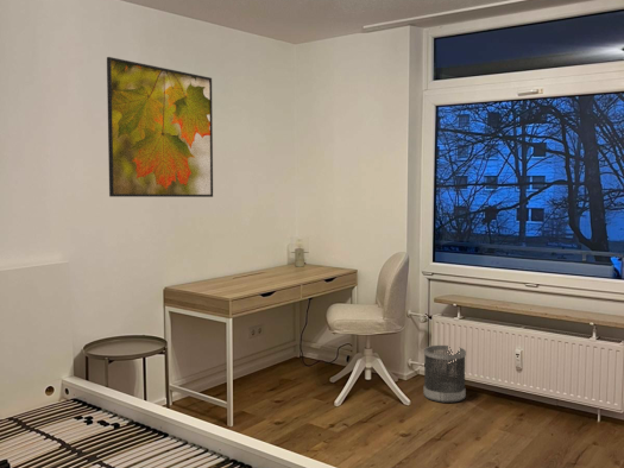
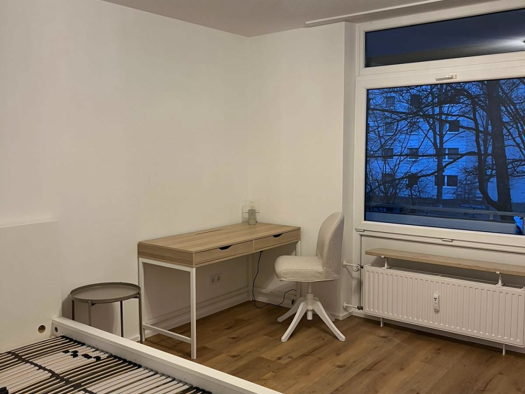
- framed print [106,56,214,198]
- wastebasket [422,344,467,404]
